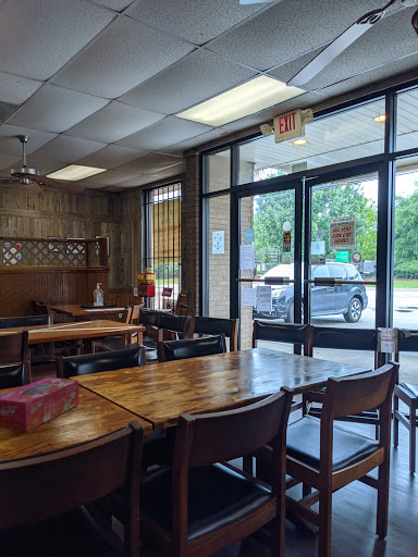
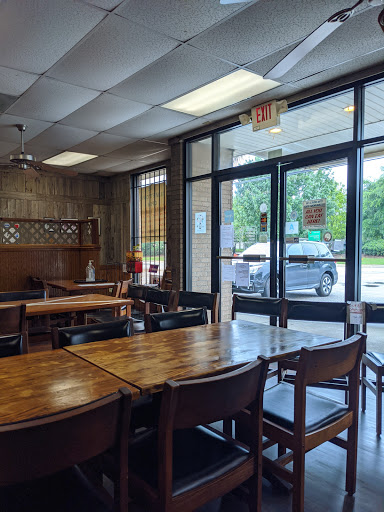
- tissue box [0,376,81,433]
